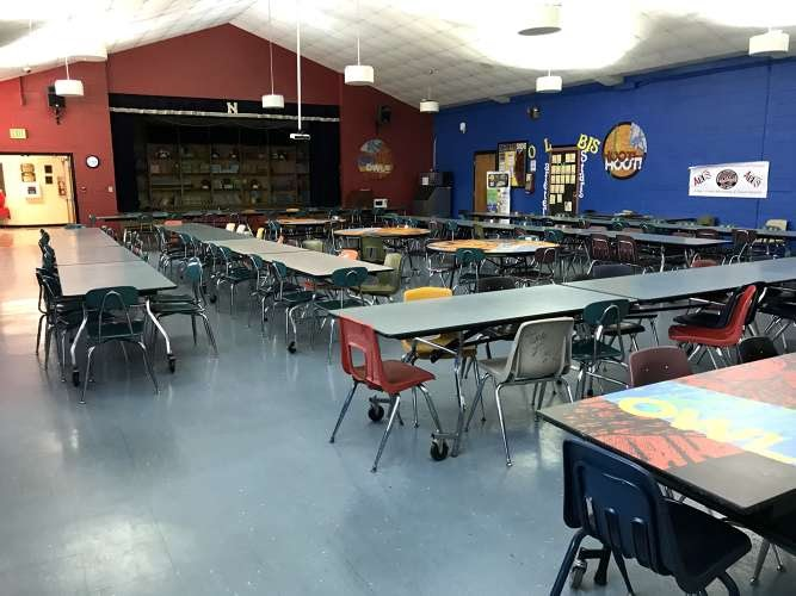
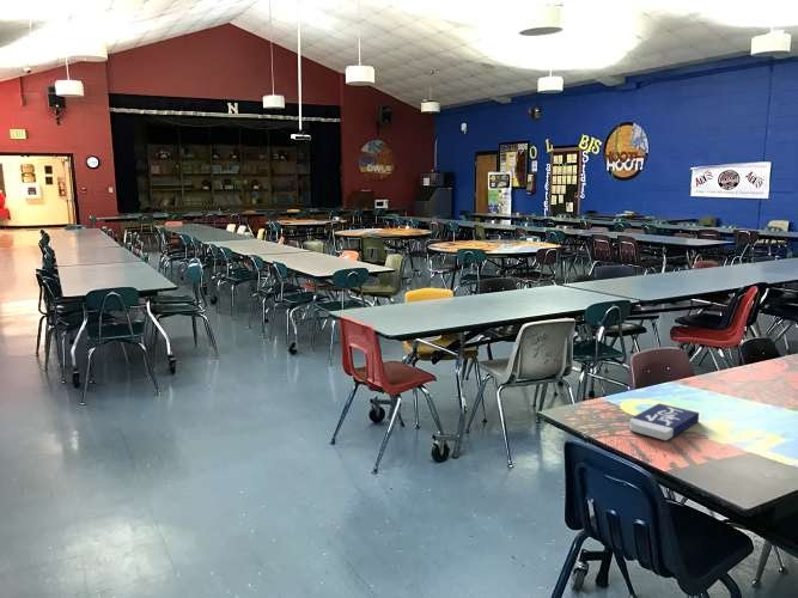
+ book [628,402,700,441]
